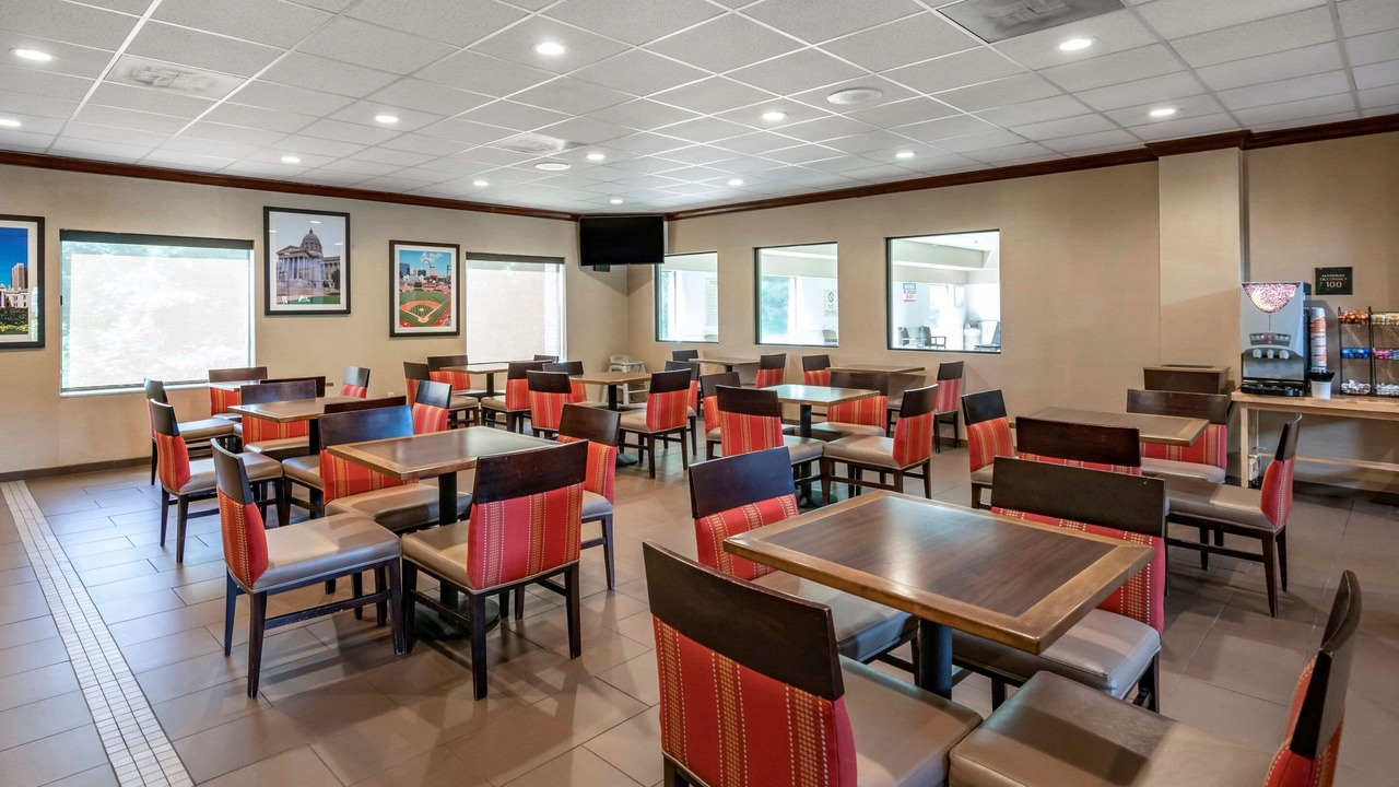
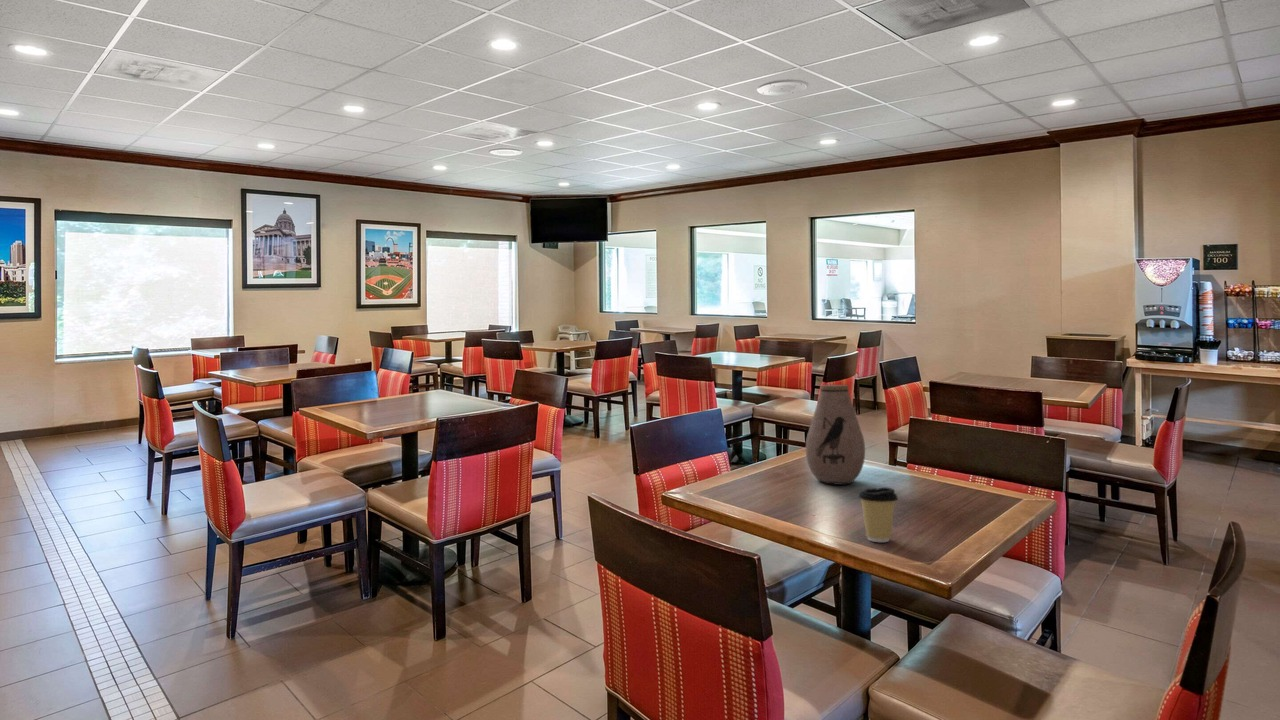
+ coffee cup [857,486,899,543]
+ vase [805,384,866,486]
